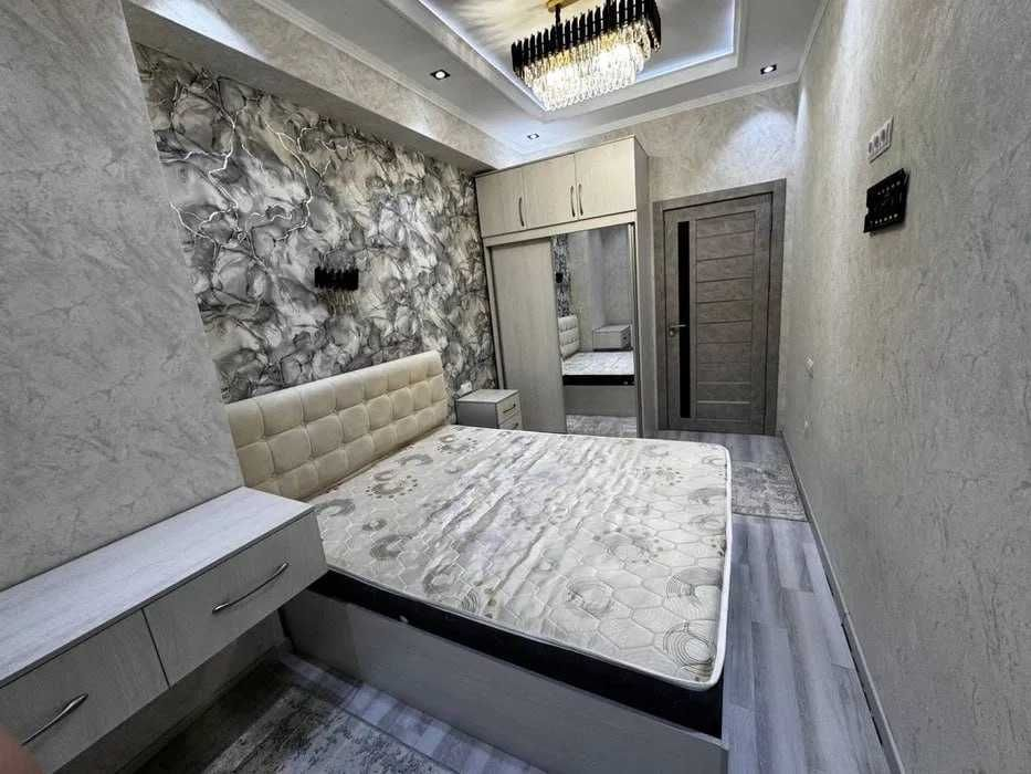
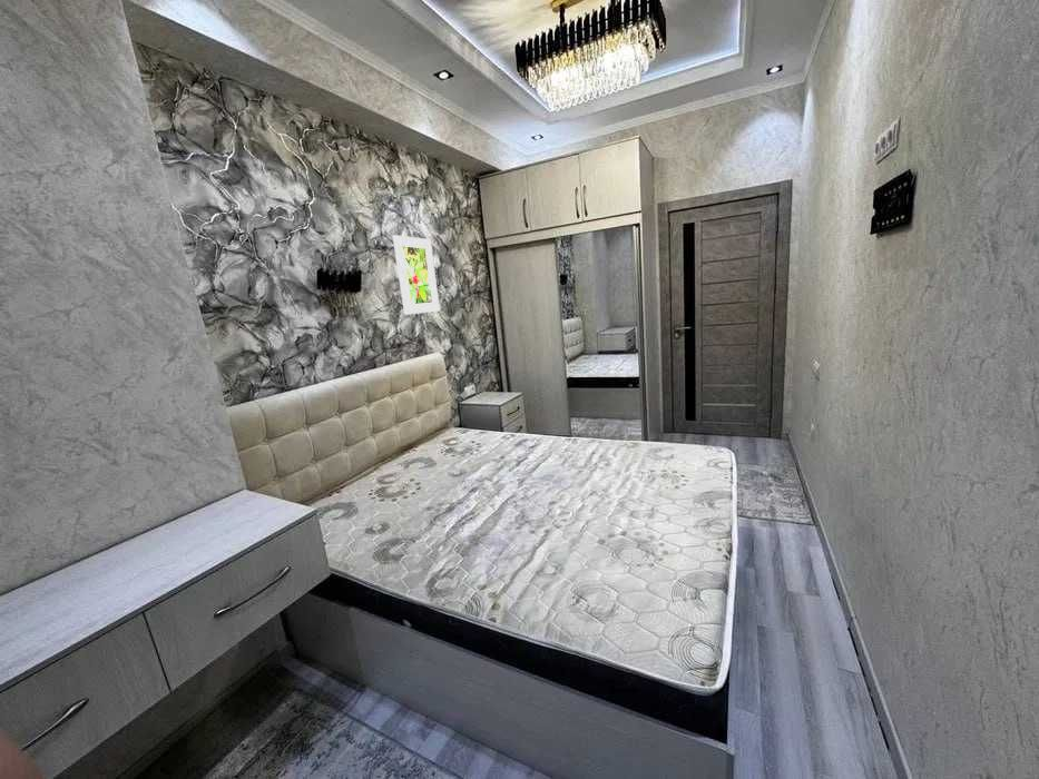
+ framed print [392,234,441,316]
